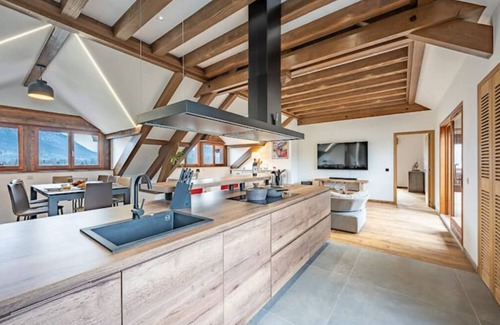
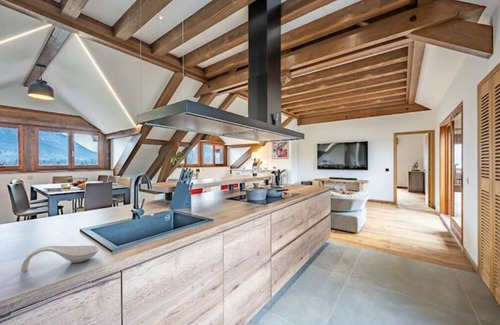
+ spoon rest [20,245,100,272]
